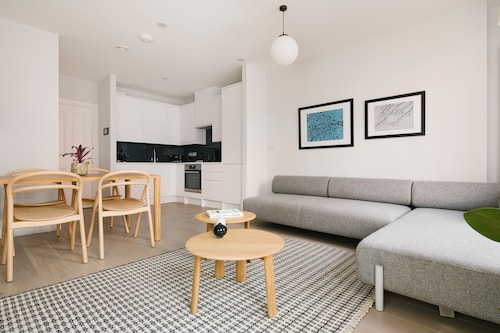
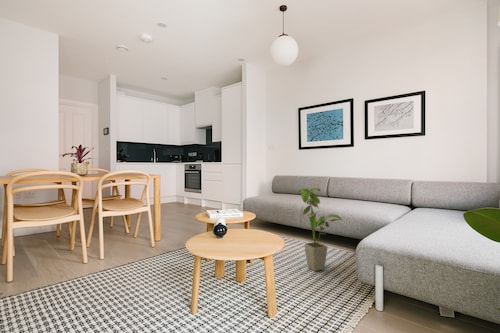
+ house plant [298,187,343,272]
